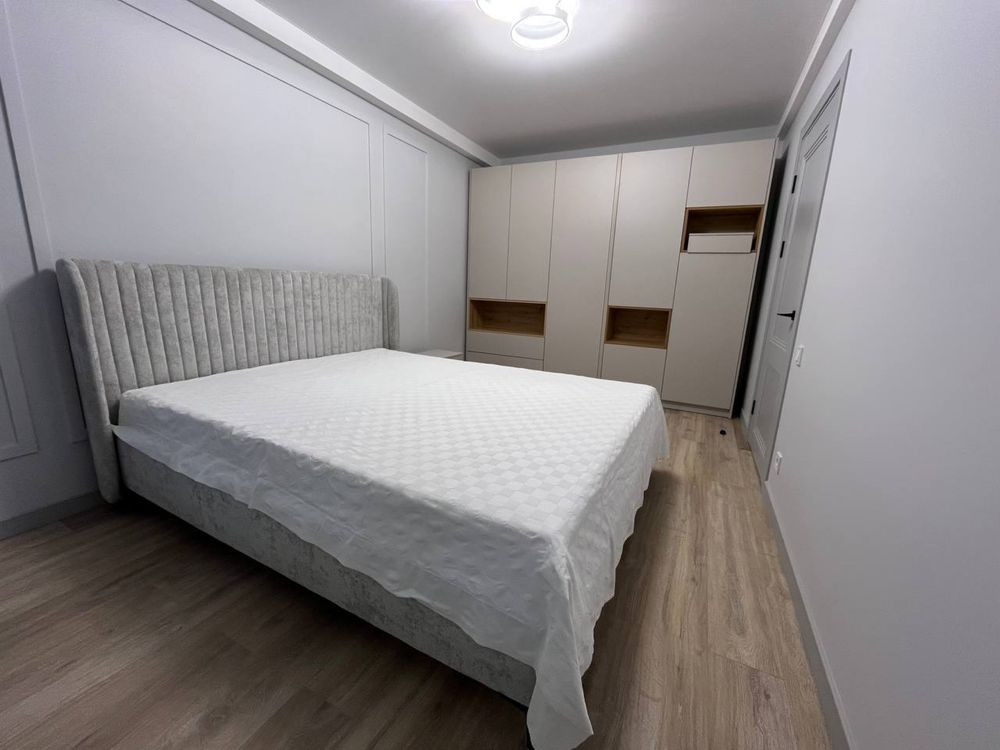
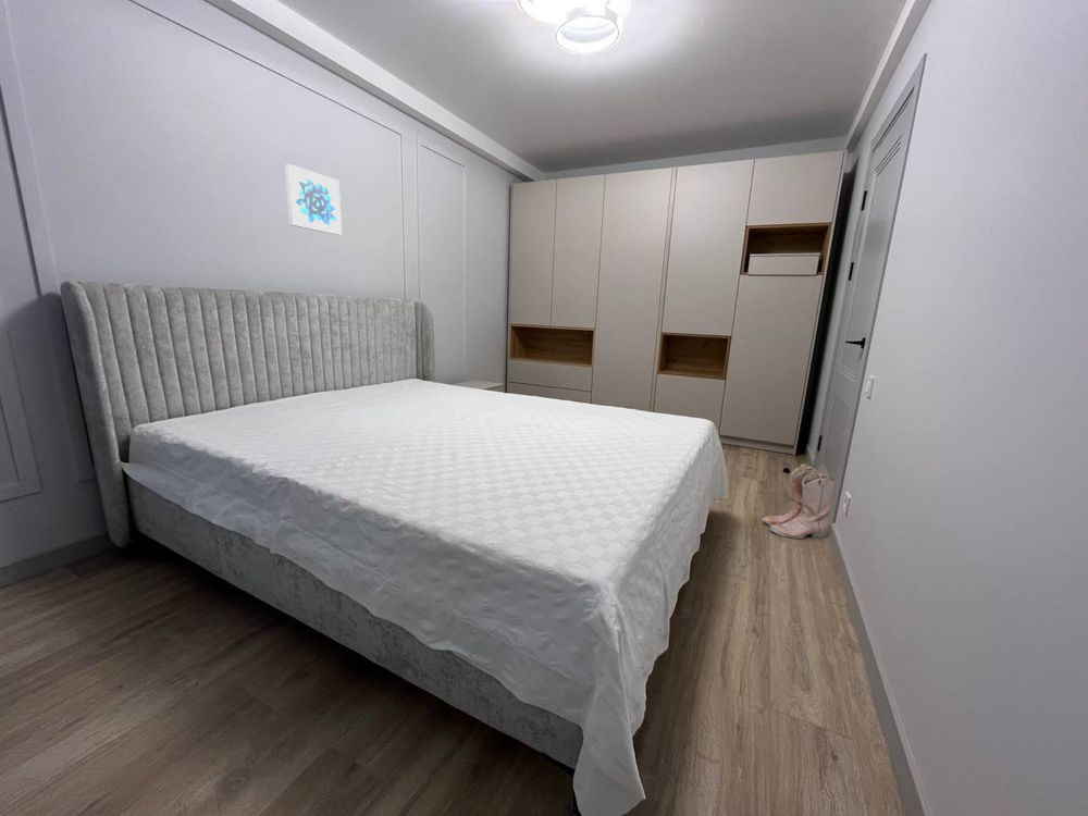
+ wall art [284,163,343,236]
+ boots [761,462,838,540]
